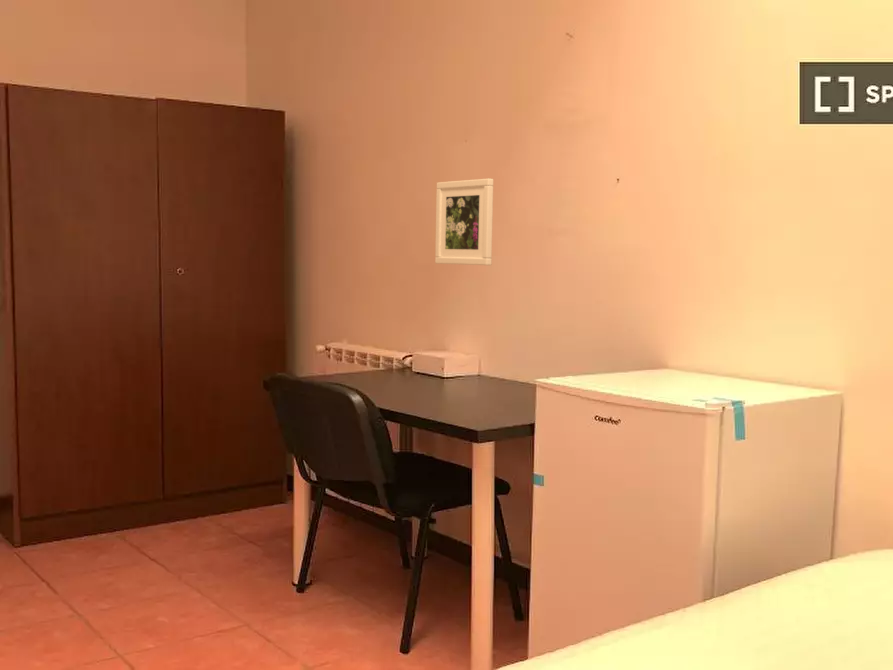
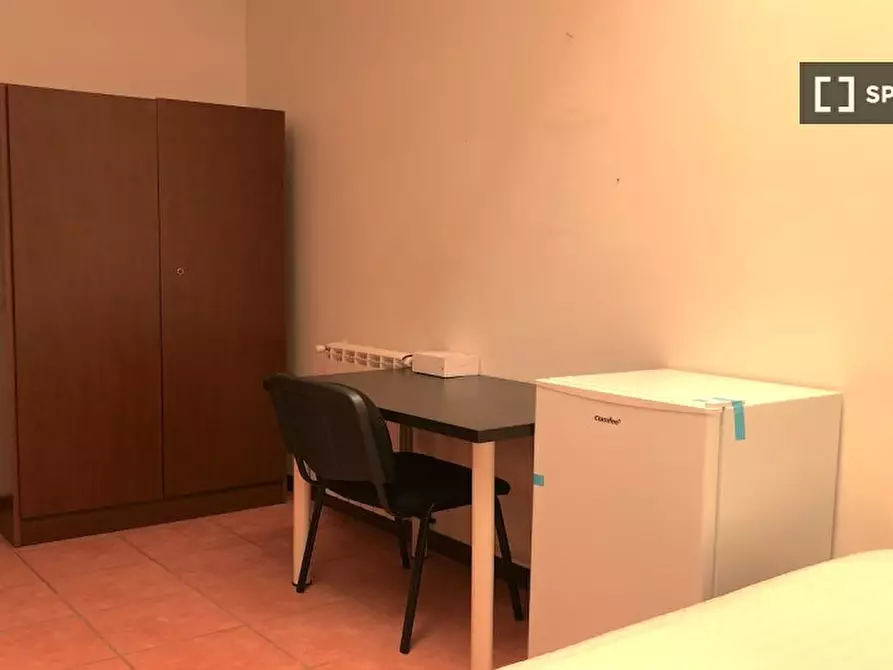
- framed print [434,178,494,266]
